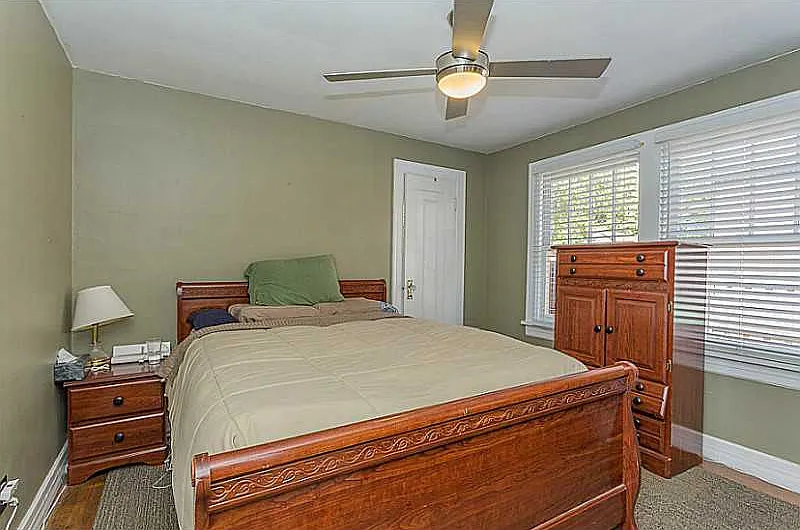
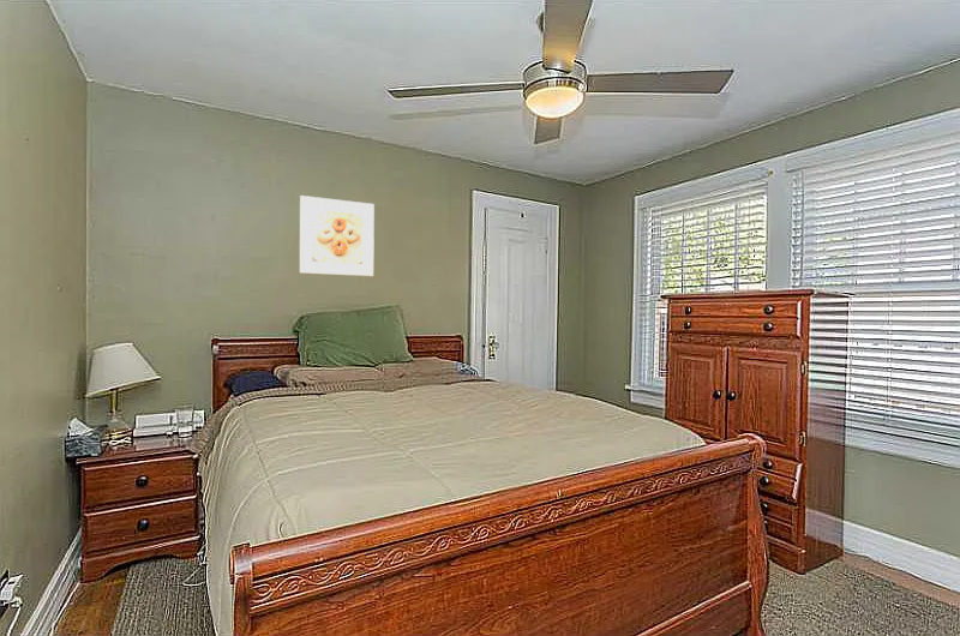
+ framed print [298,194,376,277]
